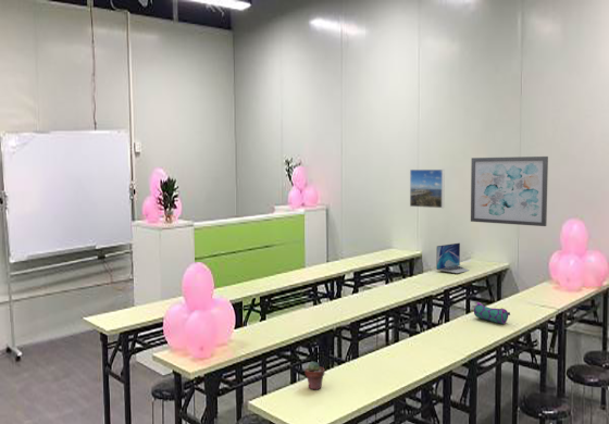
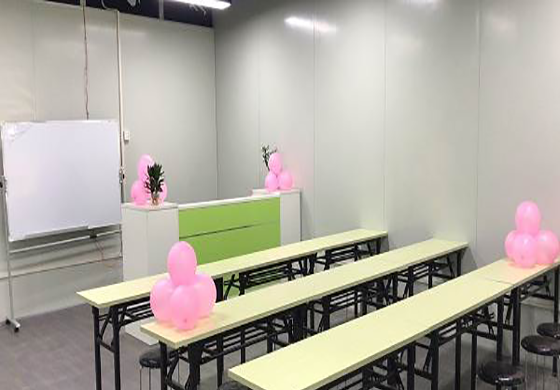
- pencil case [473,301,511,325]
- laptop [435,242,471,274]
- wall art [470,155,549,227]
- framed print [409,169,445,209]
- potted succulent [303,361,325,391]
